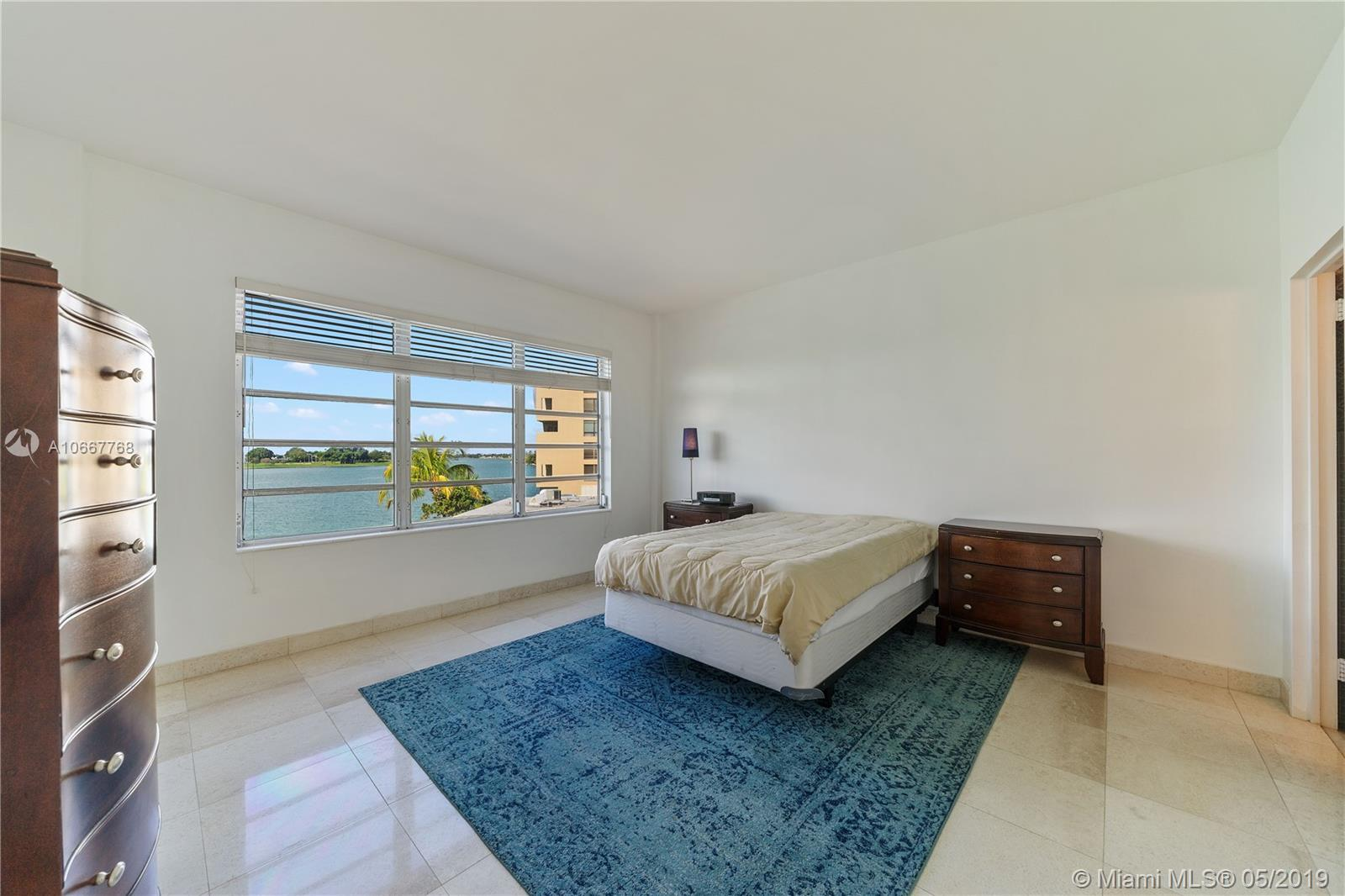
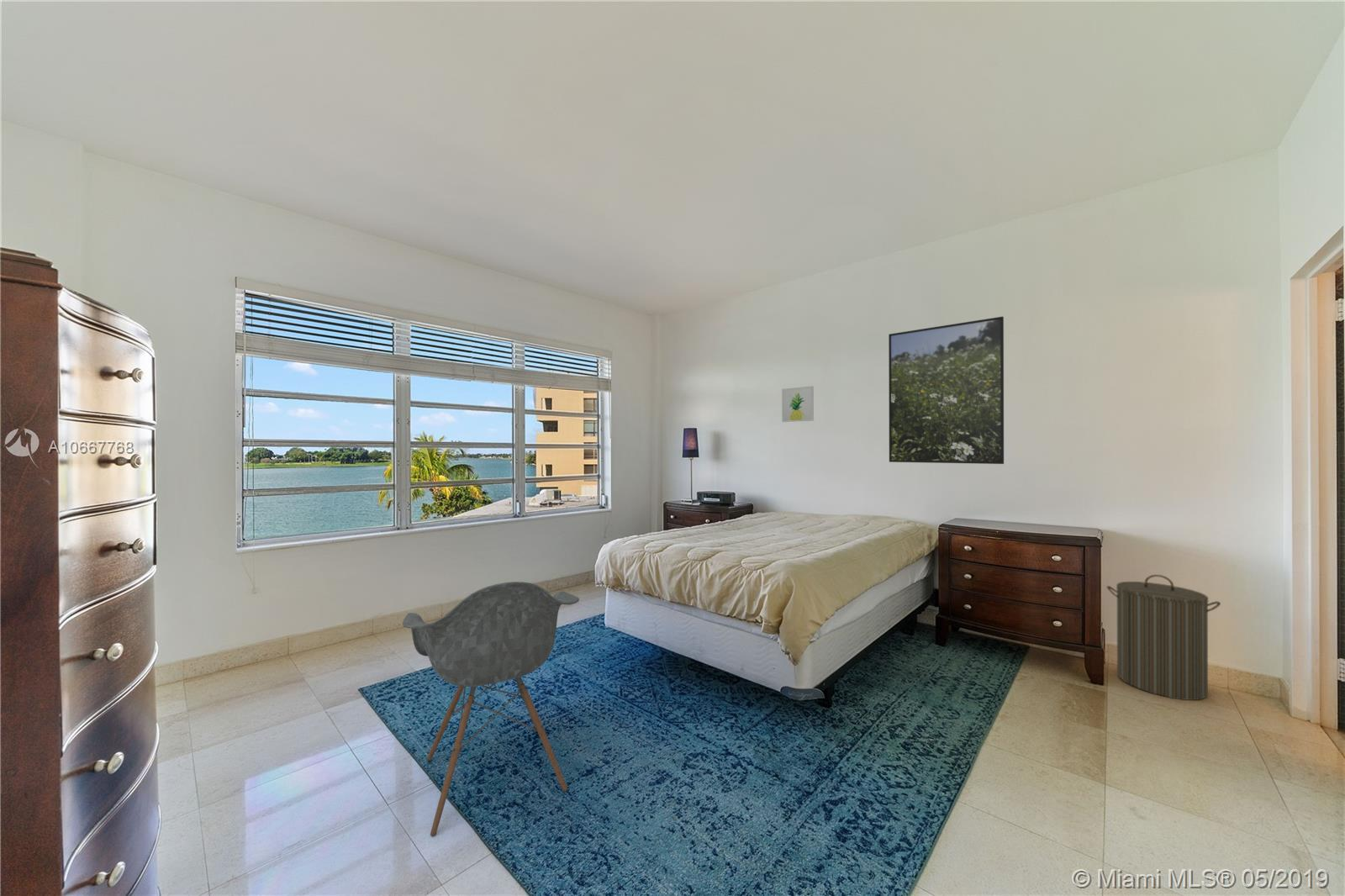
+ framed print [888,316,1005,465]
+ wall art [781,385,815,423]
+ laundry hamper [1106,574,1221,701]
+ armchair [402,581,580,837]
